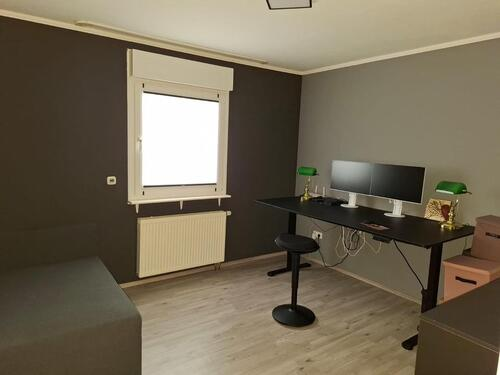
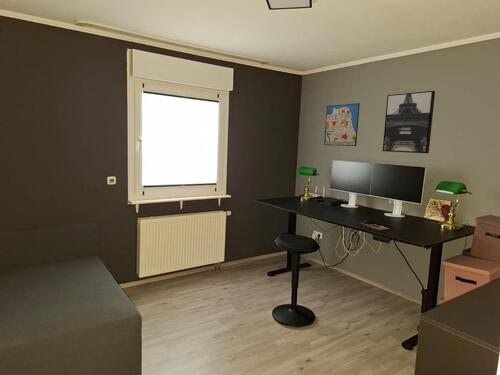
+ wall art [382,90,436,154]
+ wall art [323,102,361,147]
